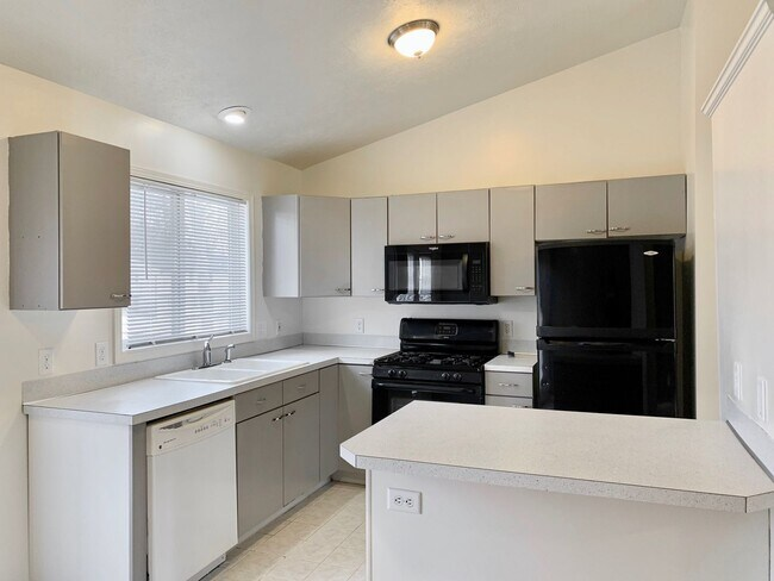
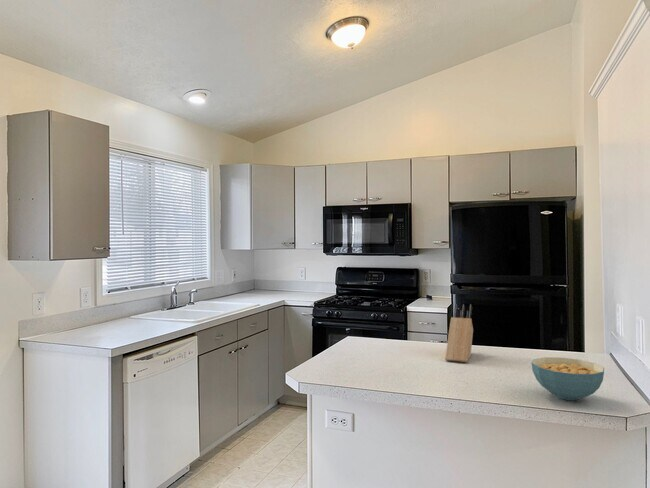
+ knife block [444,303,474,363]
+ cereal bowl [531,356,605,401]
